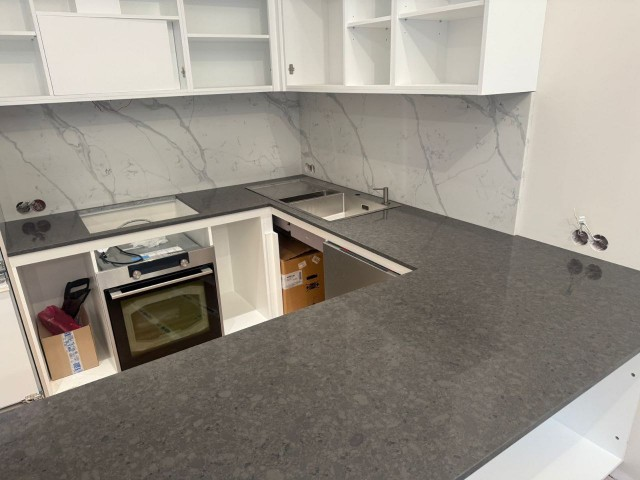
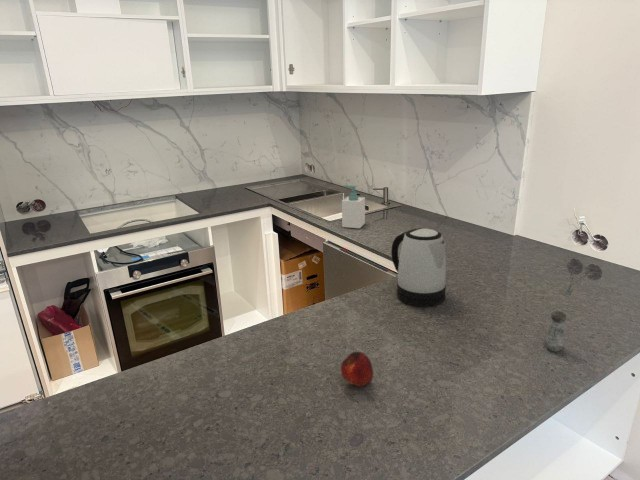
+ kettle [390,227,447,307]
+ salt shaker [544,310,567,353]
+ apple [340,351,374,388]
+ soap bottle [341,184,366,229]
